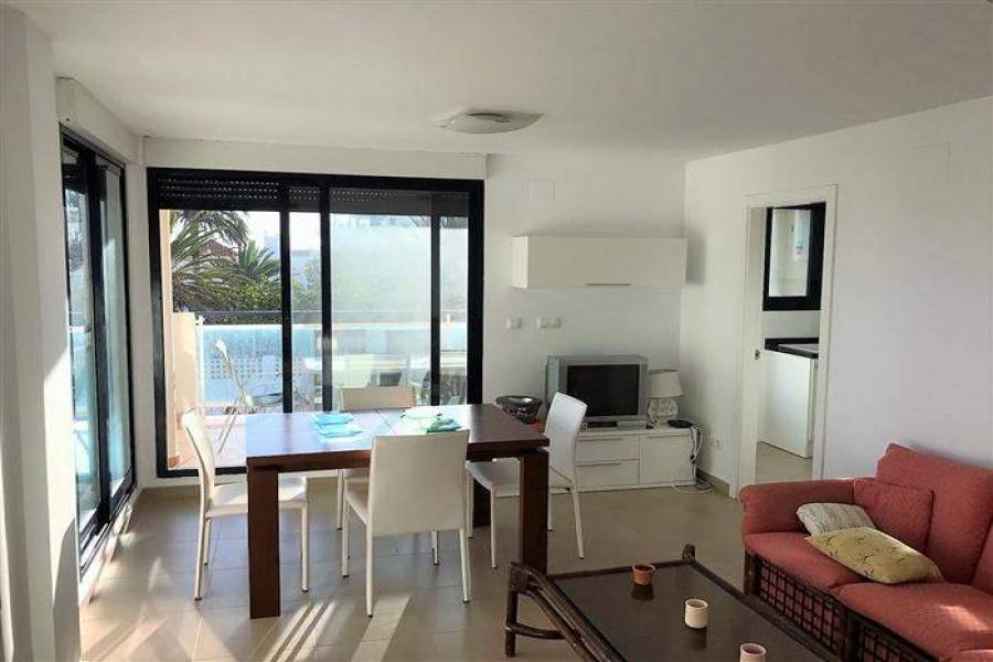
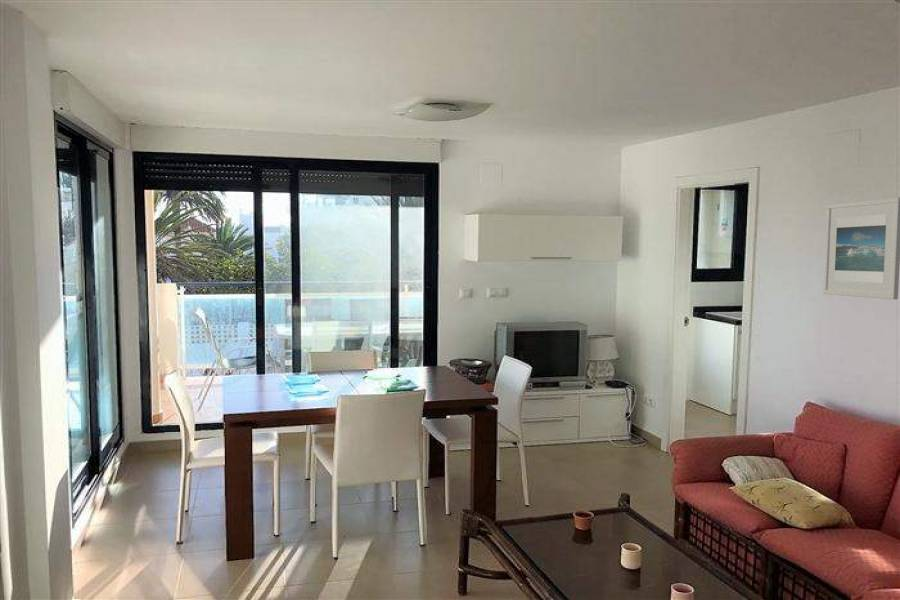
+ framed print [822,196,900,300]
